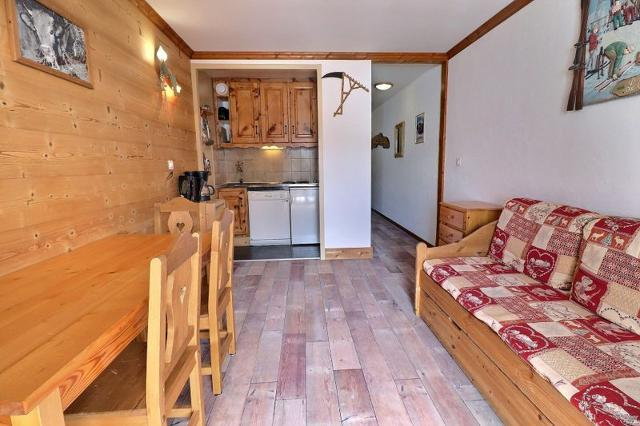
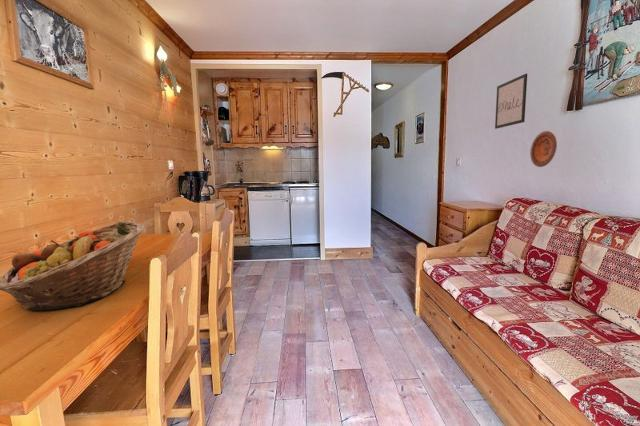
+ decorative plate [529,130,558,168]
+ wall art [494,73,528,130]
+ fruit basket [0,221,146,311]
